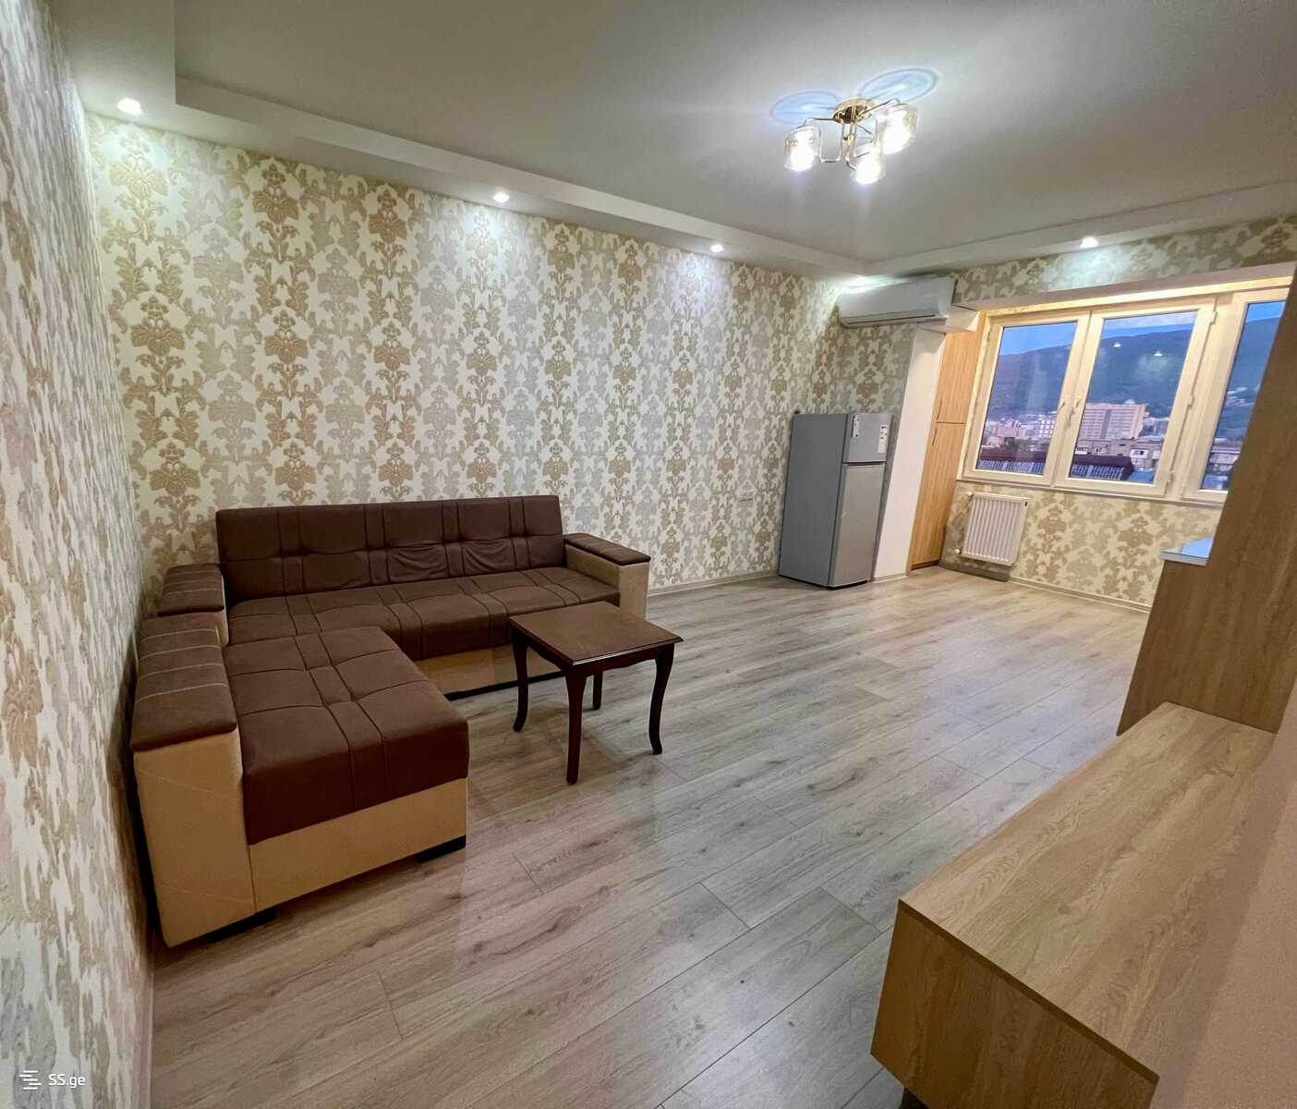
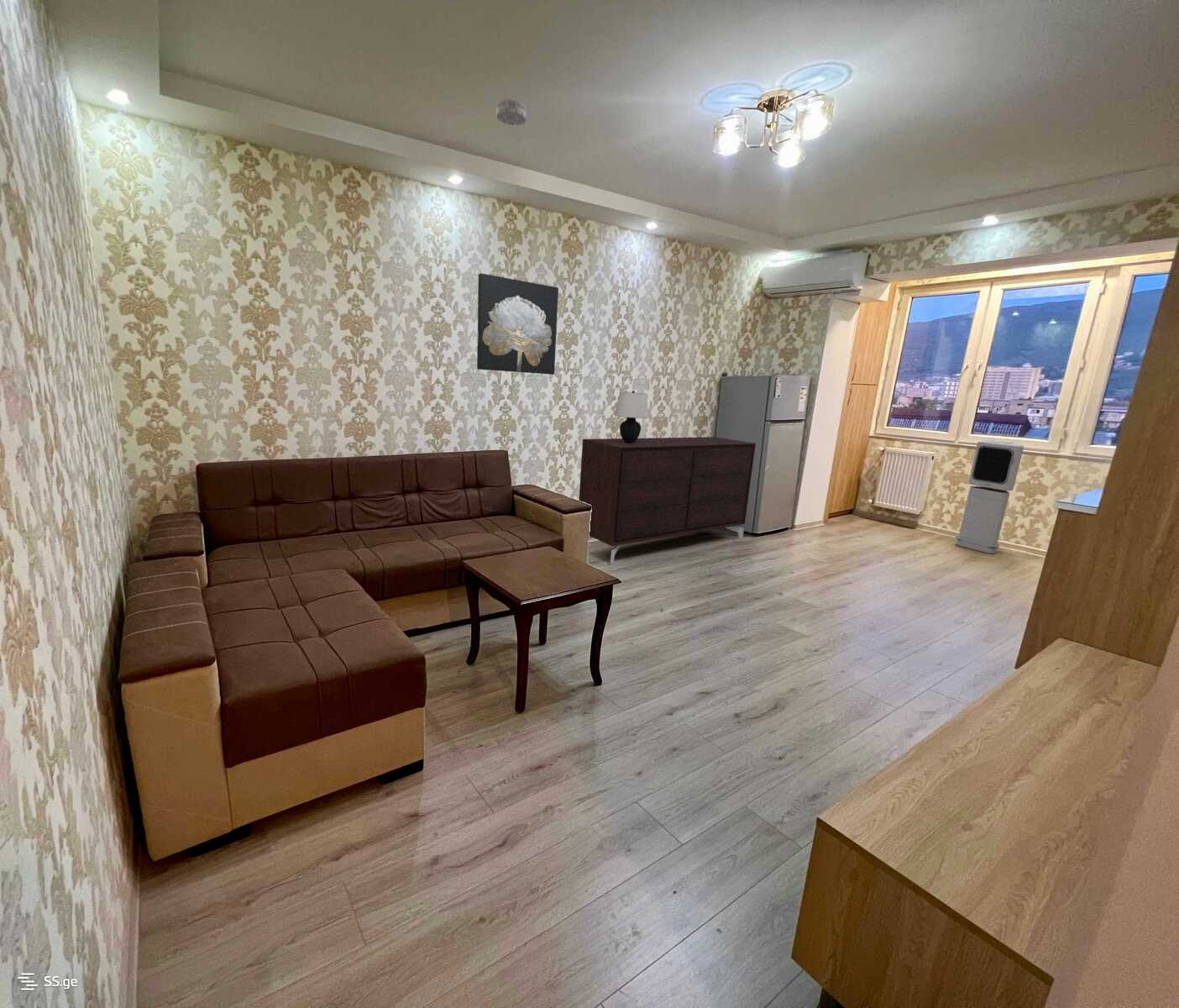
+ table lamp [613,390,649,443]
+ wall art [476,273,559,375]
+ sideboard [579,436,757,565]
+ smoke detector [495,98,527,126]
+ air purifier [955,440,1024,554]
